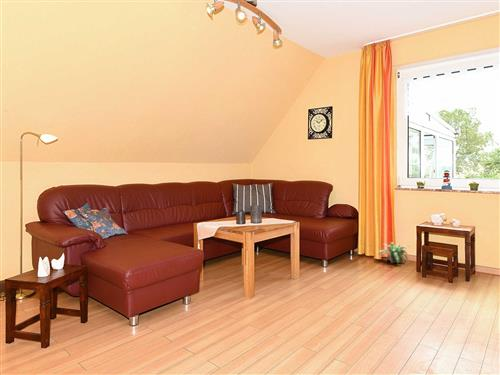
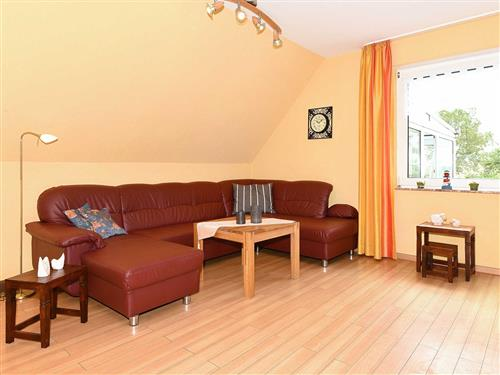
- potted plant [377,241,410,265]
